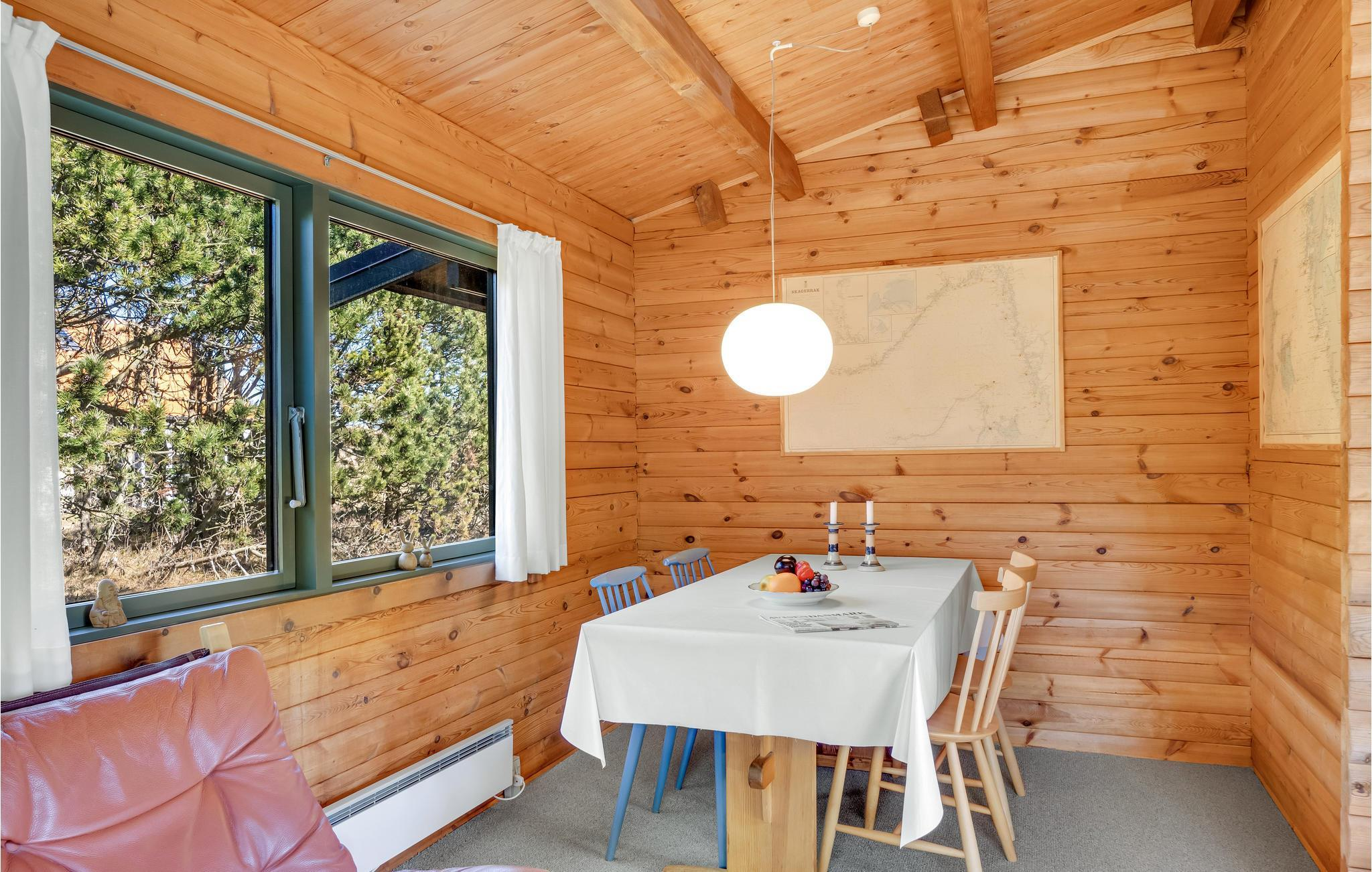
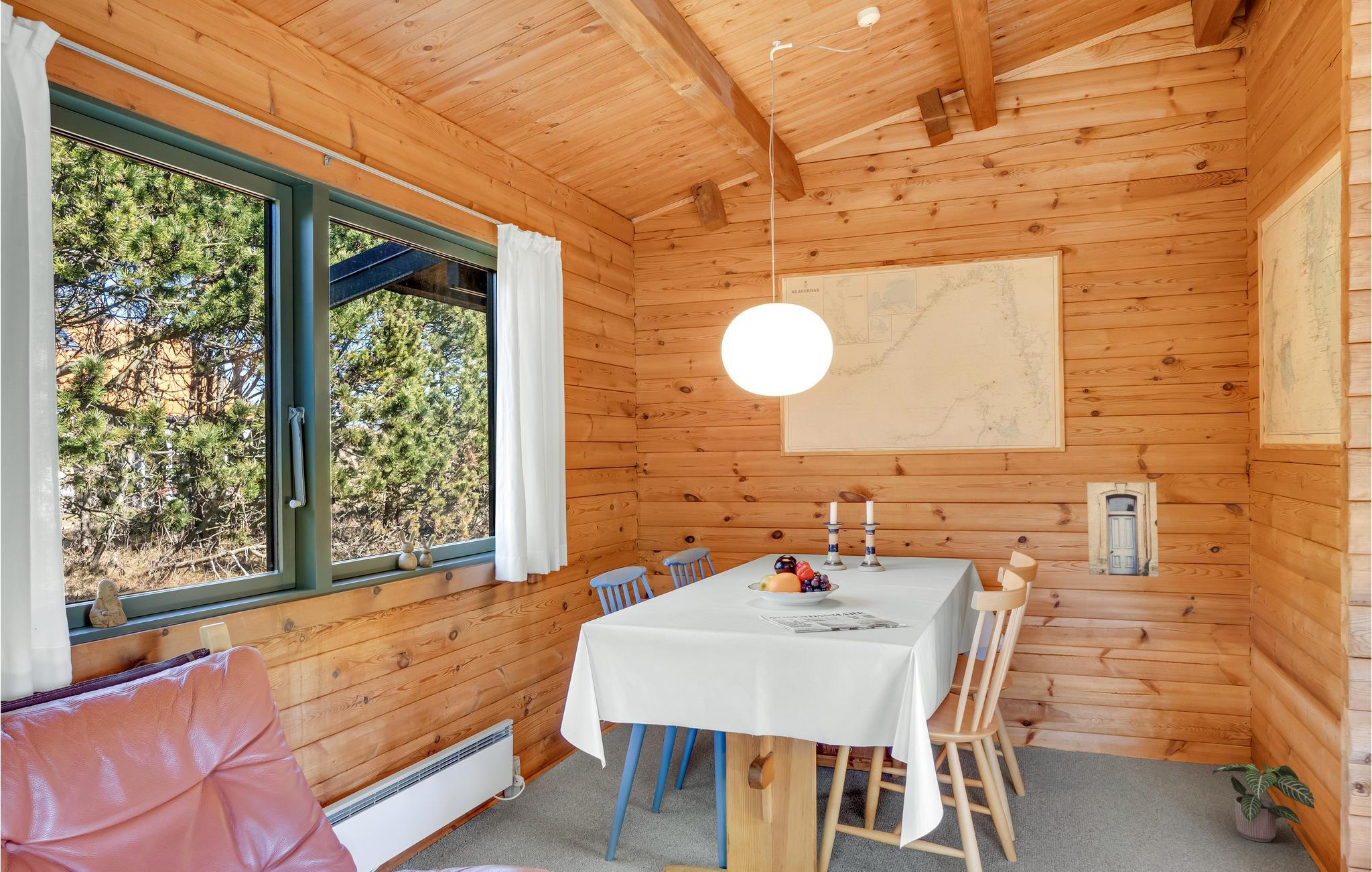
+ potted plant [1212,763,1314,843]
+ wall art [1086,482,1159,577]
